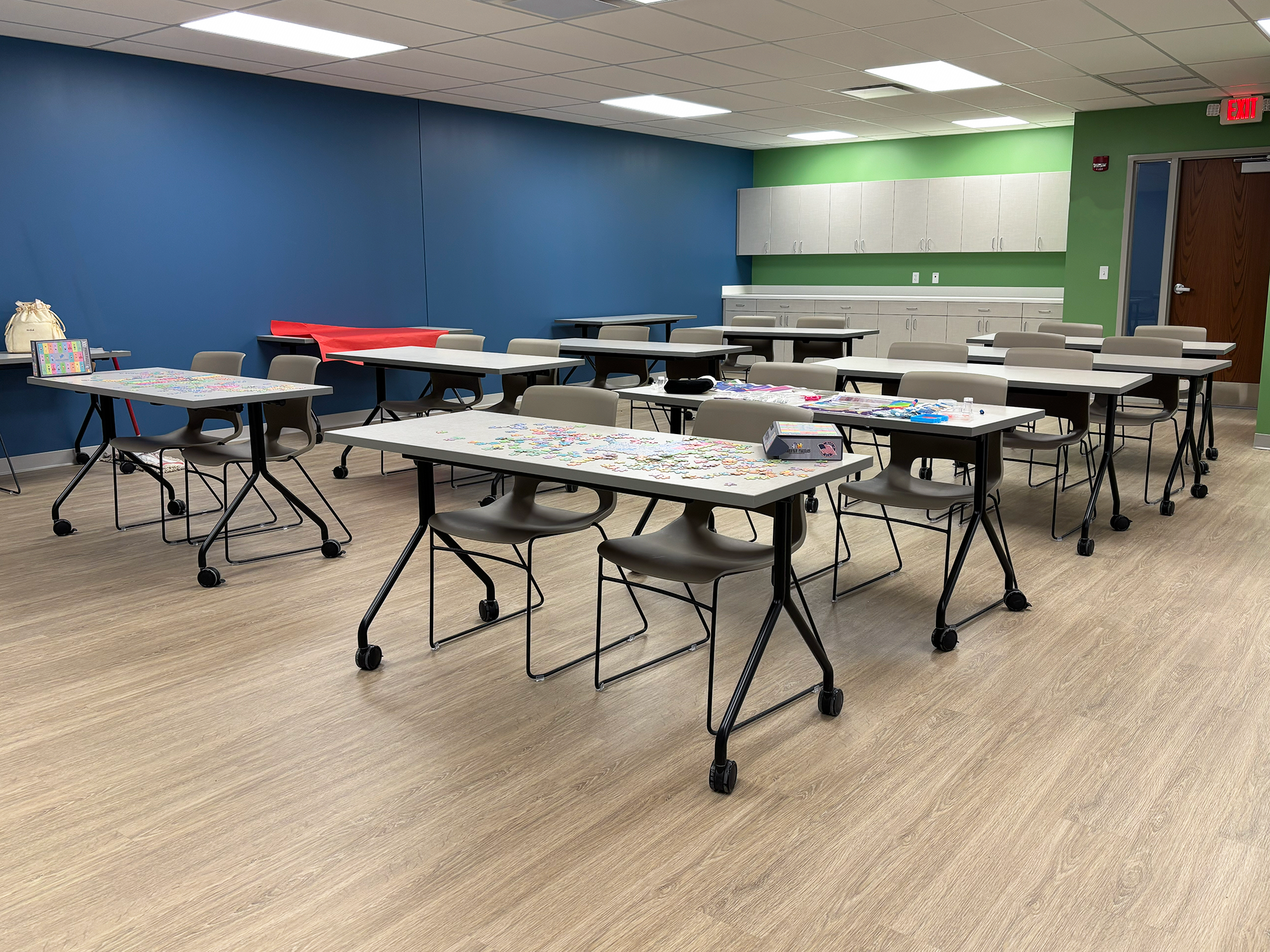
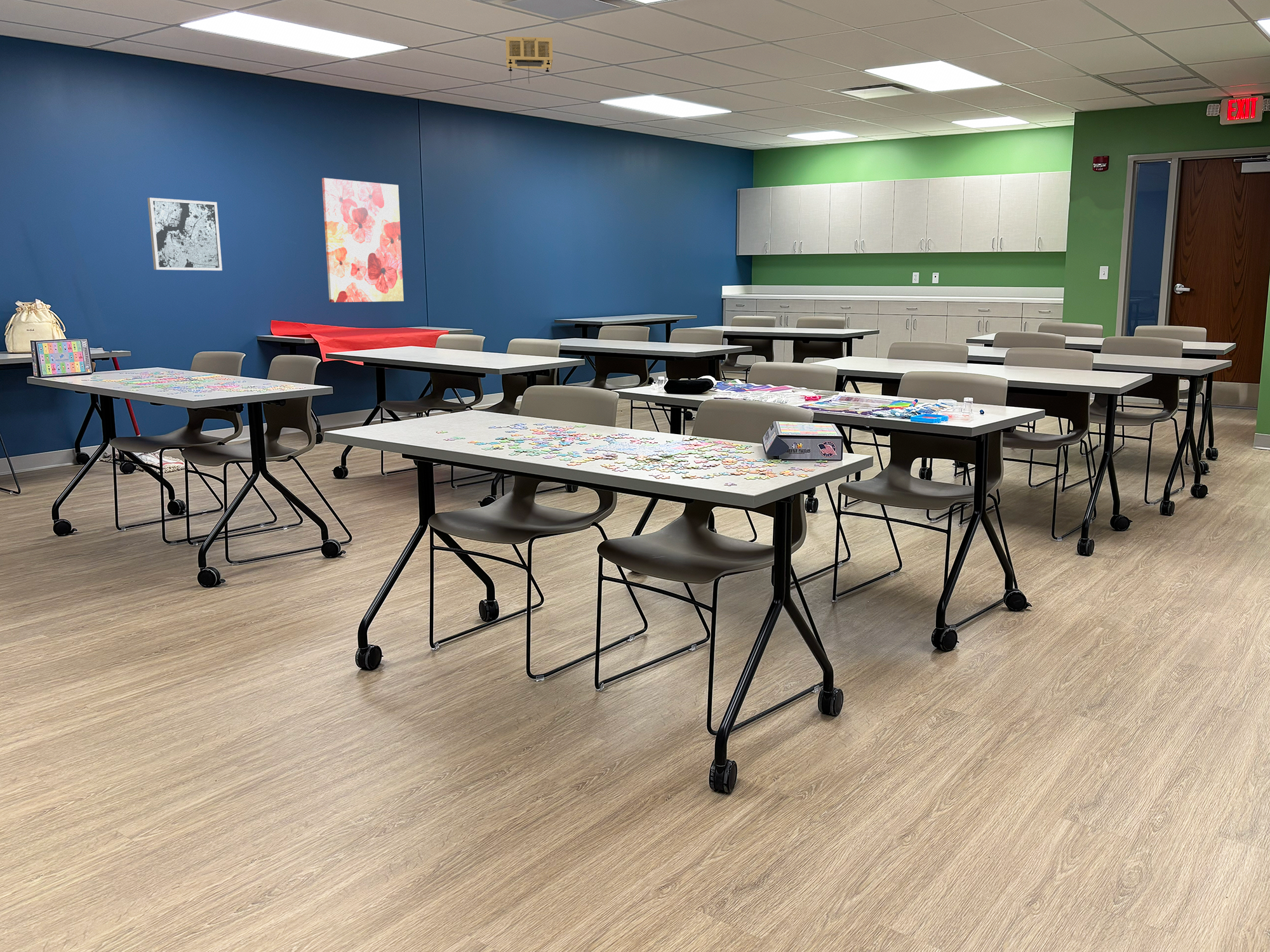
+ wall art [321,177,404,303]
+ wall art [147,197,223,271]
+ projector [505,36,553,84]
